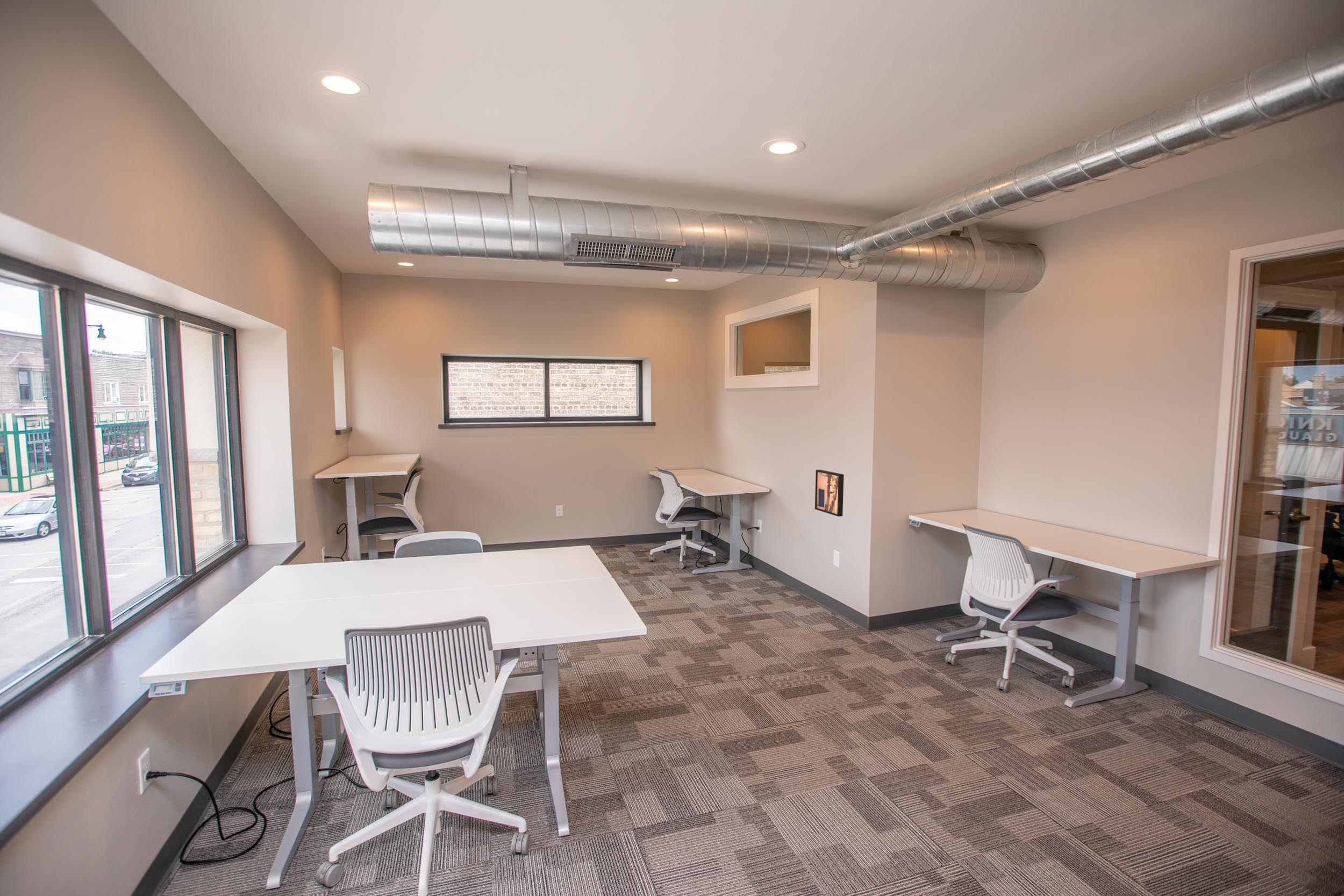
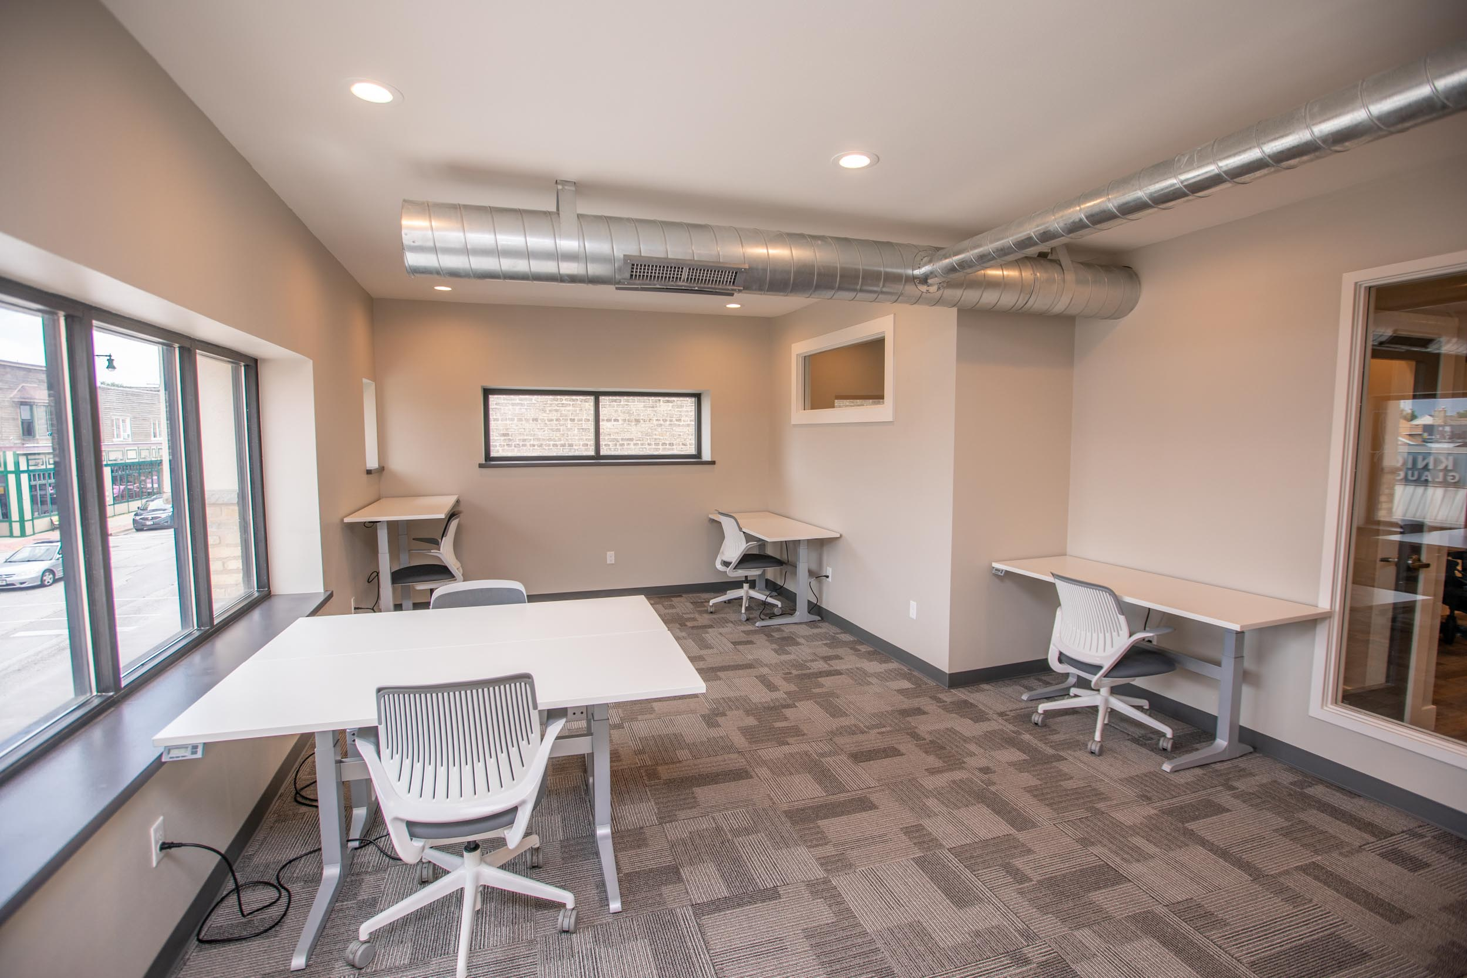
- wall art [814,469,845,517]
